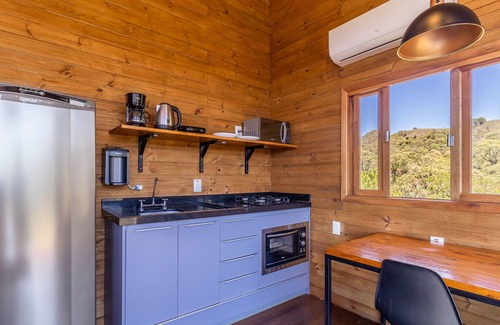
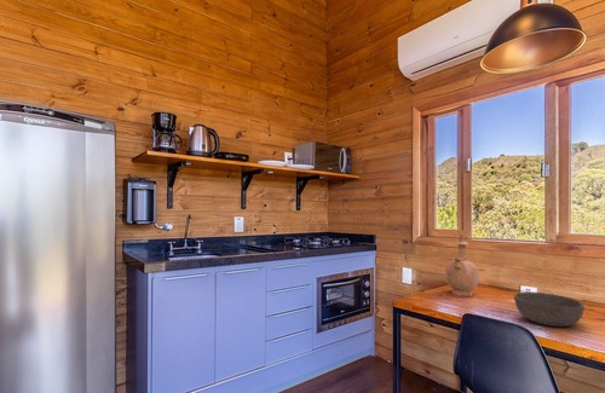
+ bowl [513,291,586,328]
+ vase [444,232,480,297]
